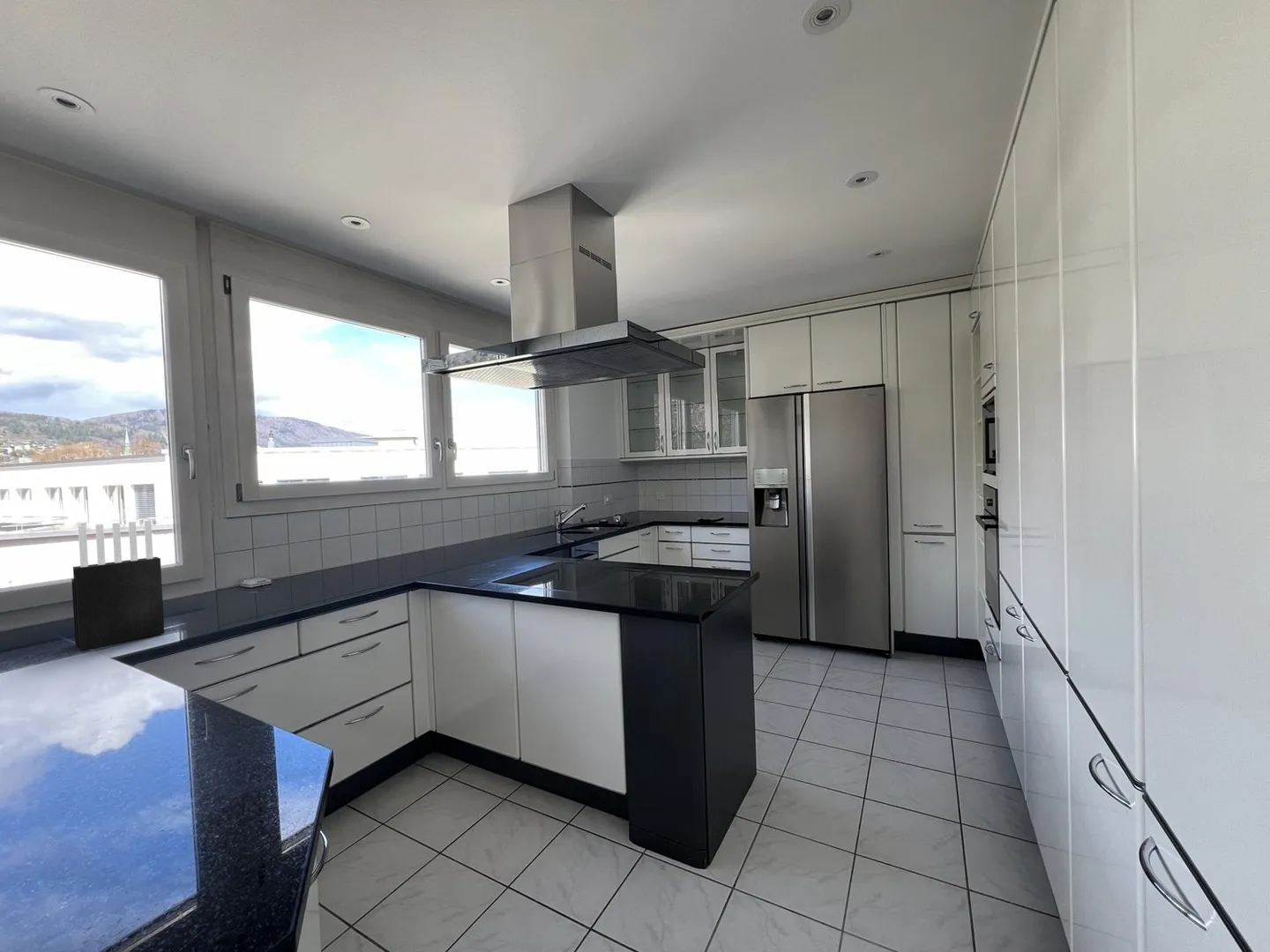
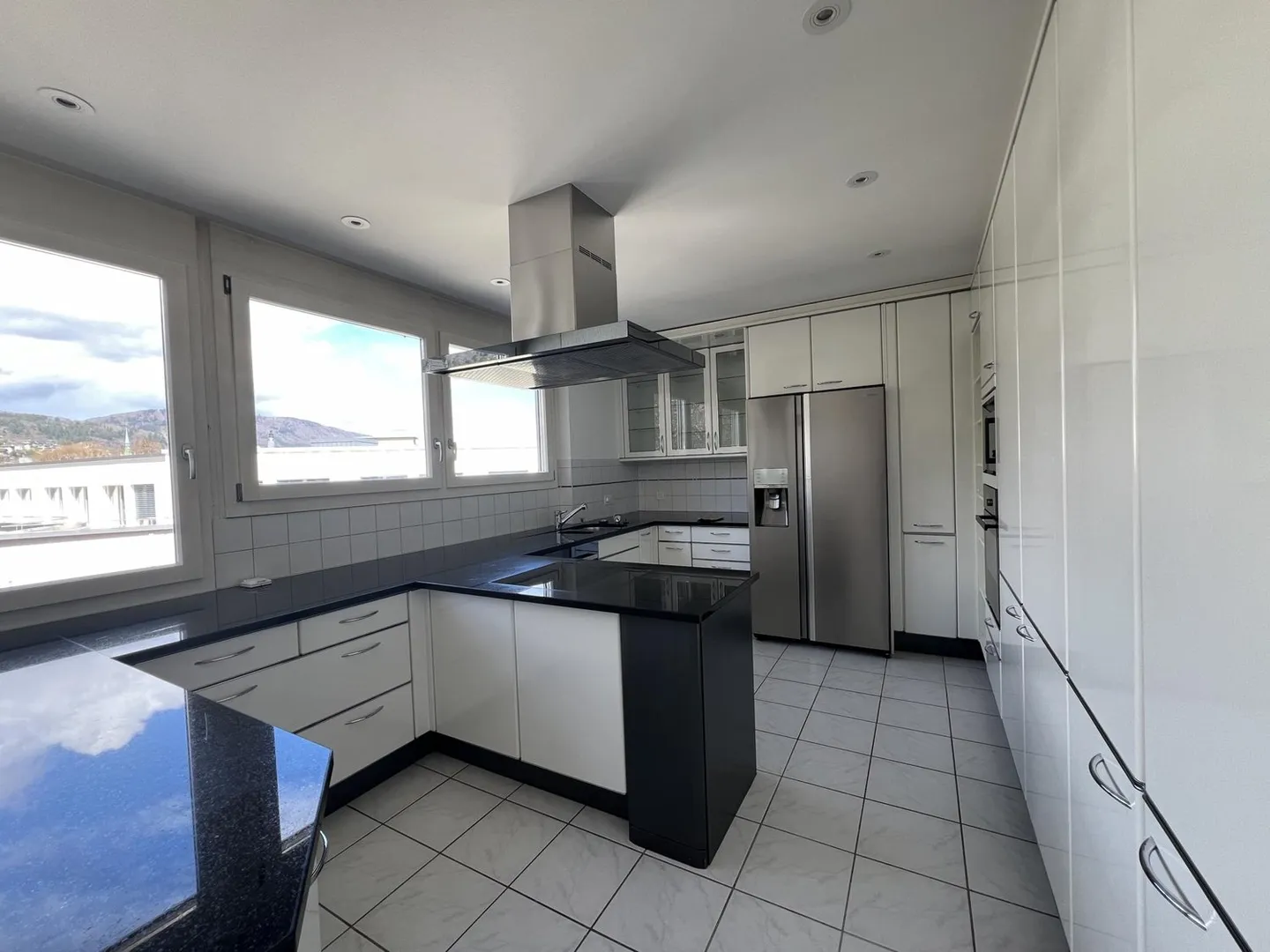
- knife block [71,519,165,651]
